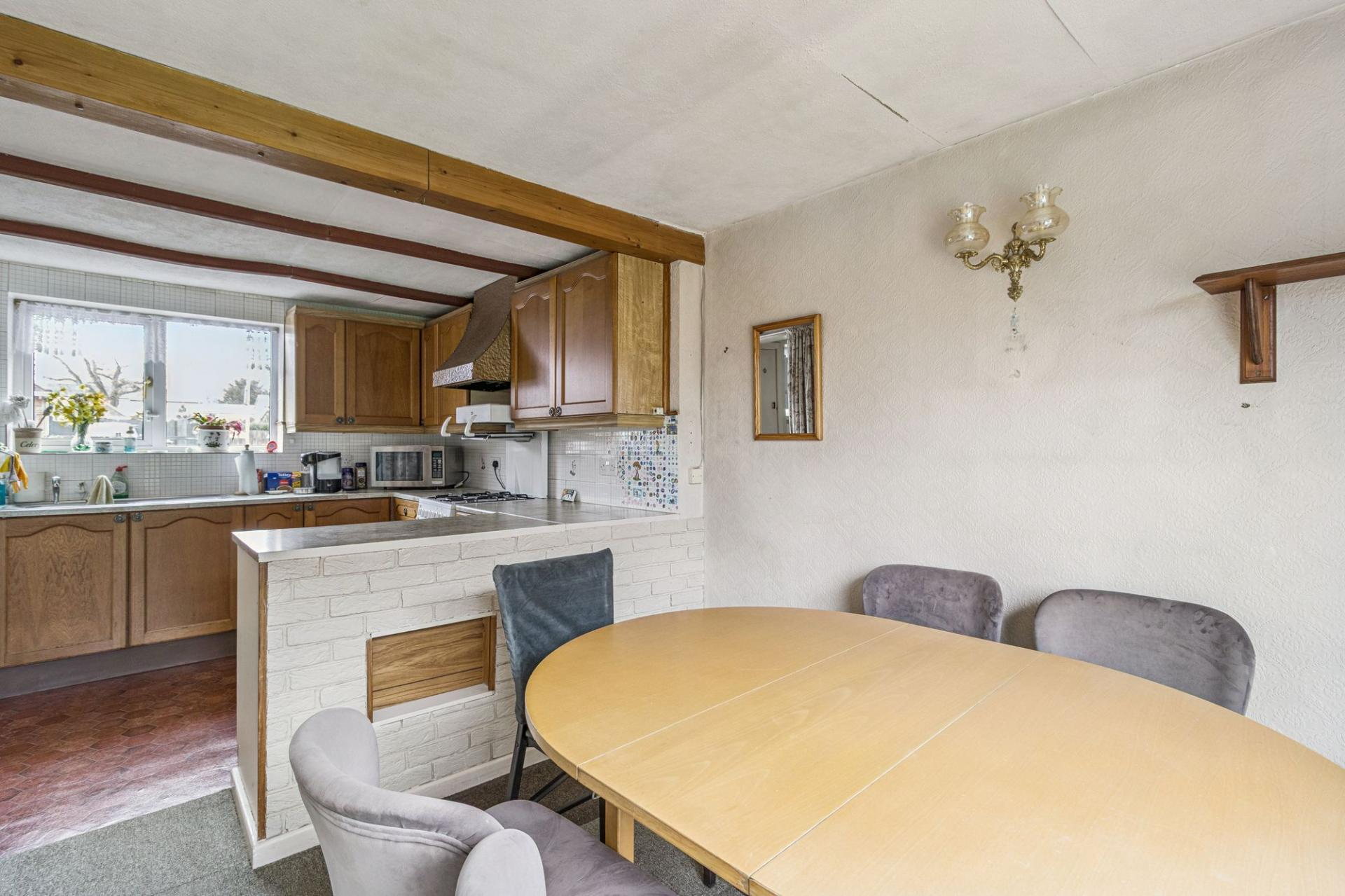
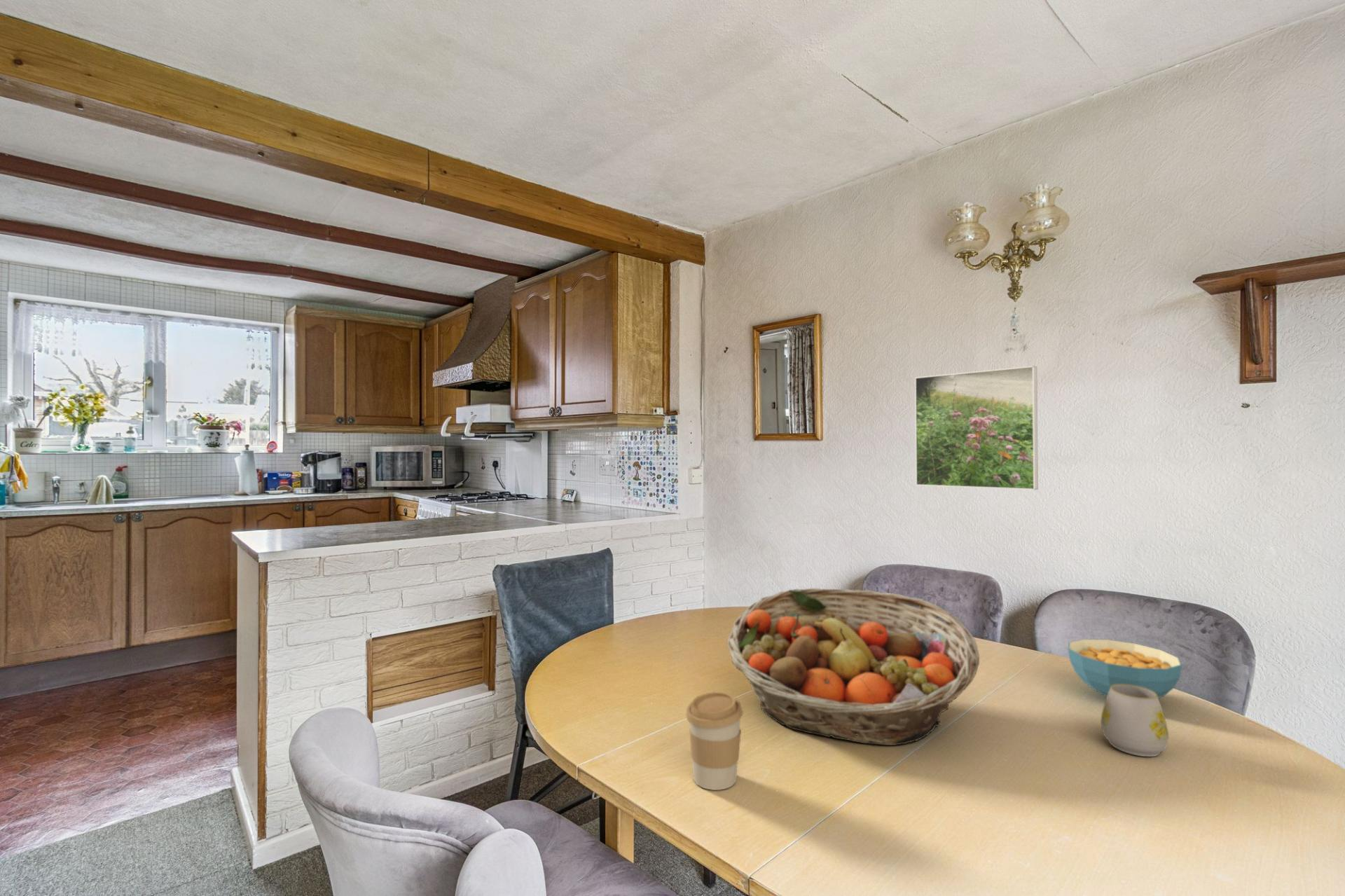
+ mug [1101,684,1169,757]
+ coffee cup [685,691,744,791]
+ fruit basket [726,588,980,746]
+ cereal bowl [1067,638,1182,698]
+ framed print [914,365,1039,490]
